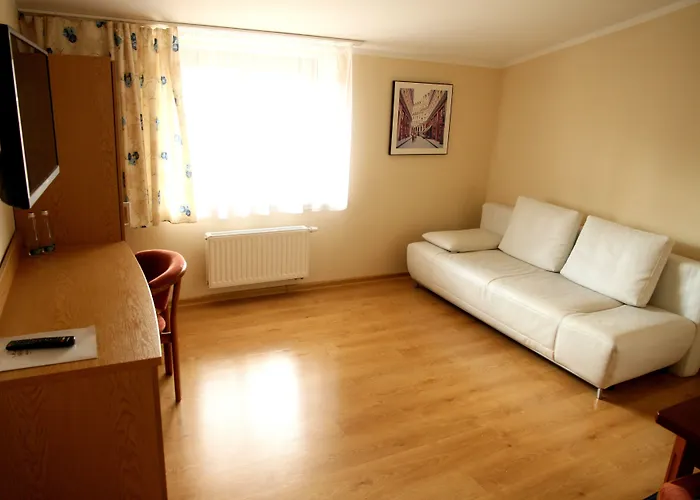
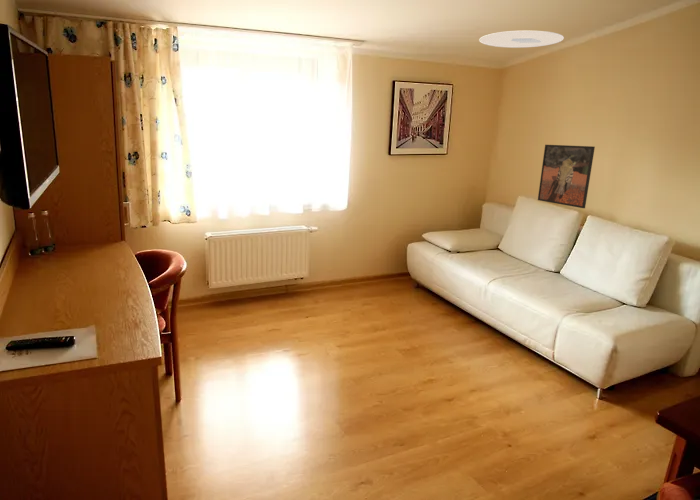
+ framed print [537,144,596,209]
+ ceiling light [478,29,565,49]
